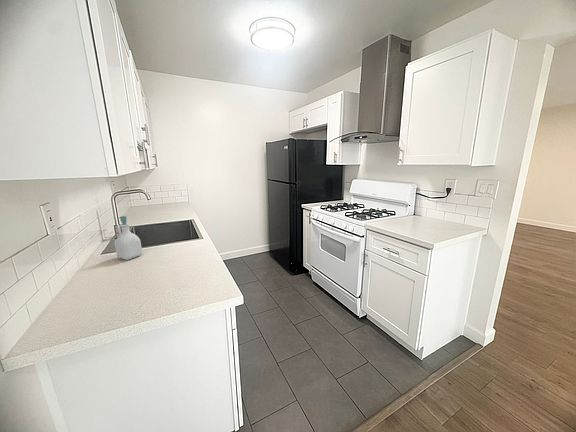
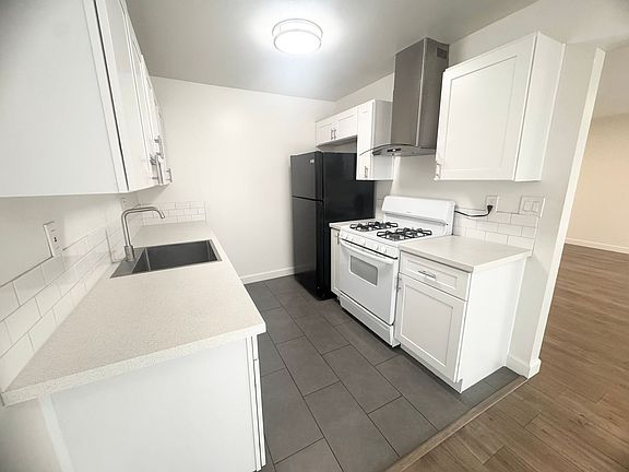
- soap bottle [114,215,143,261]
